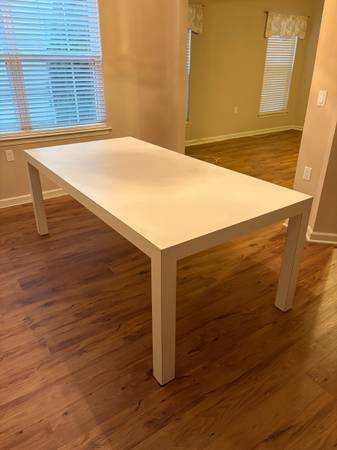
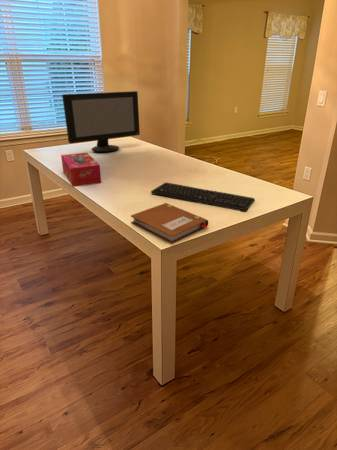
+ notebook [130,202,209,245]
+ computer monitor [61,90,141,153]
+ computer keyboard [150,182,256,213]
+ tissue box [60,152,102,188]
